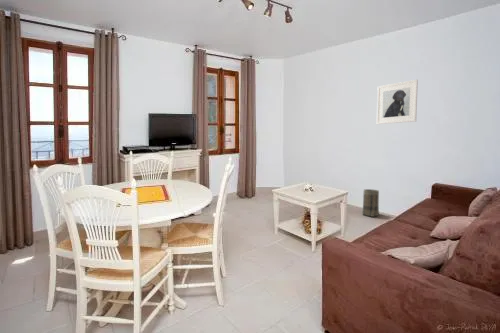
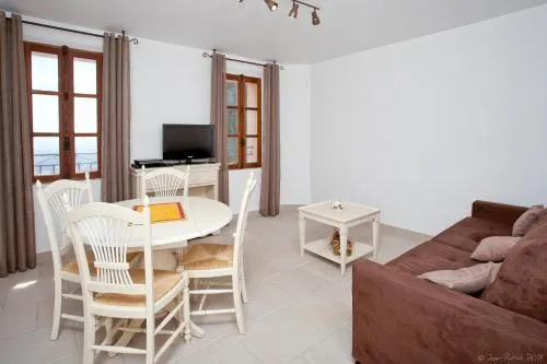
- basket [361,188,380,218]
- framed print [376,79,419,125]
